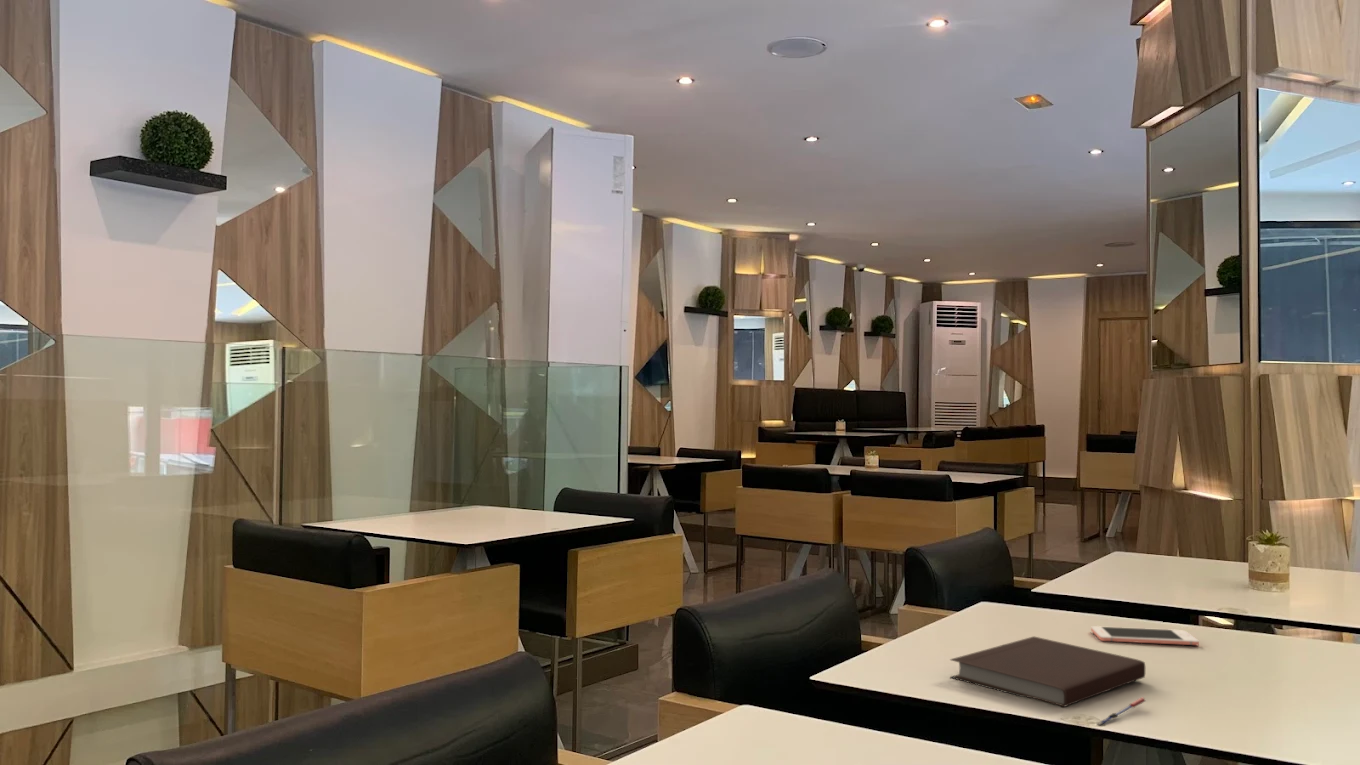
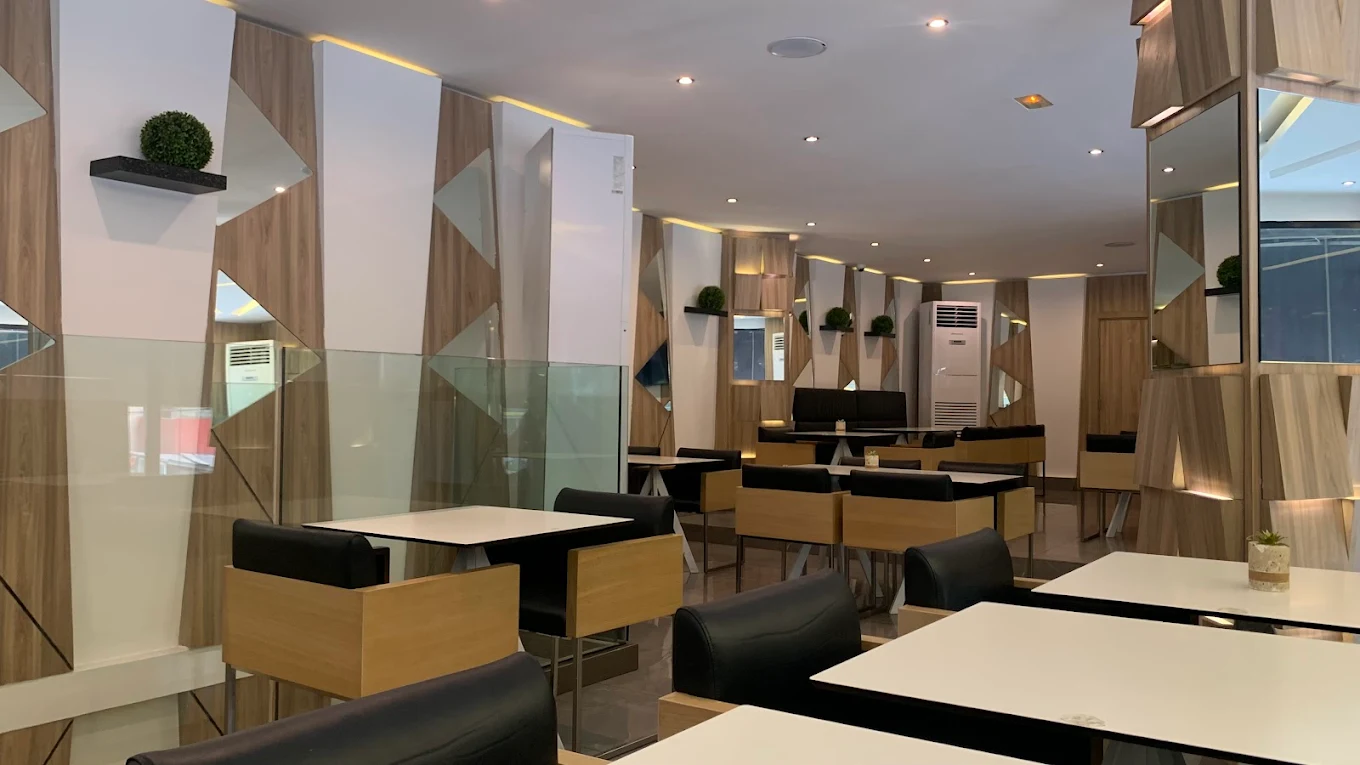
- notebook [949,635,1146,708]
- pen [1097,697,1146,727]
- cell phone [1090,625,1200,646]
